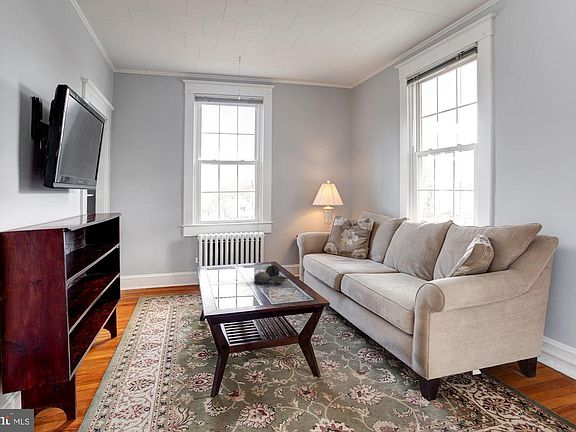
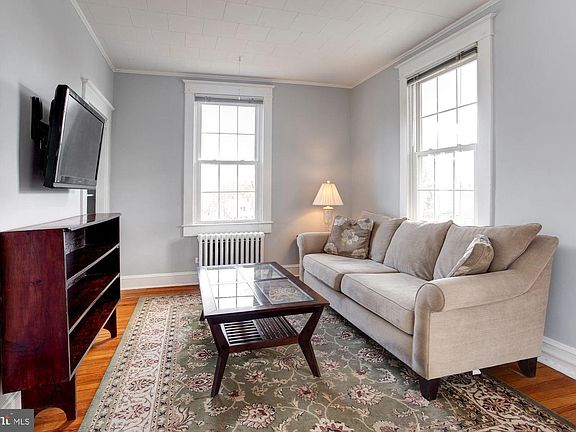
- decorative bowl [253,264,287,285]
